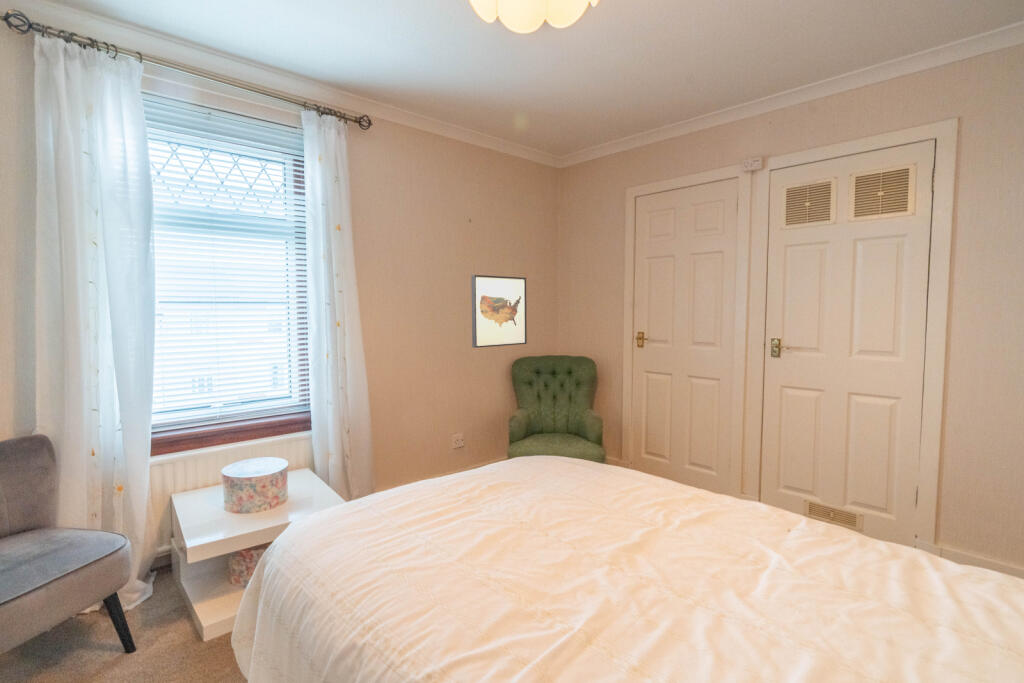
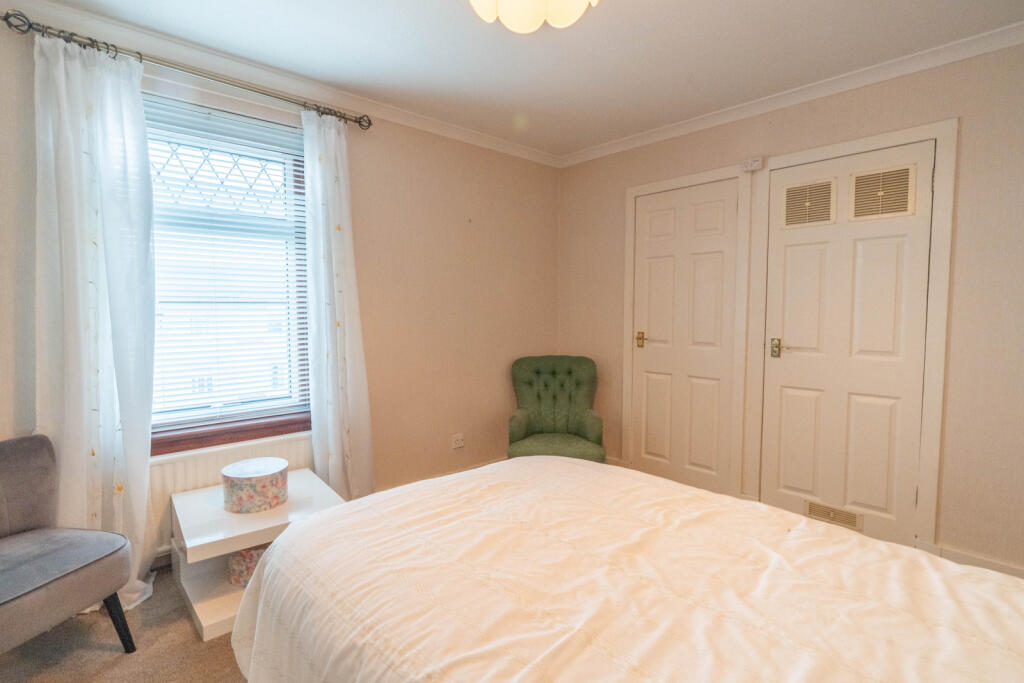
- wall art [470,274,528,349]
